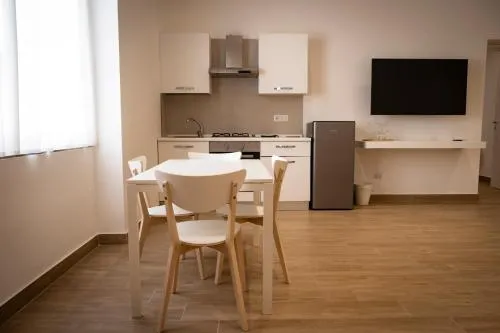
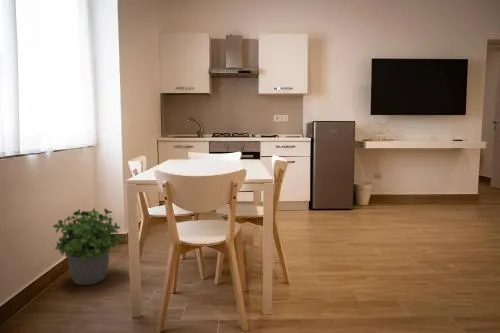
+ potted plant [52,207,125,286]
